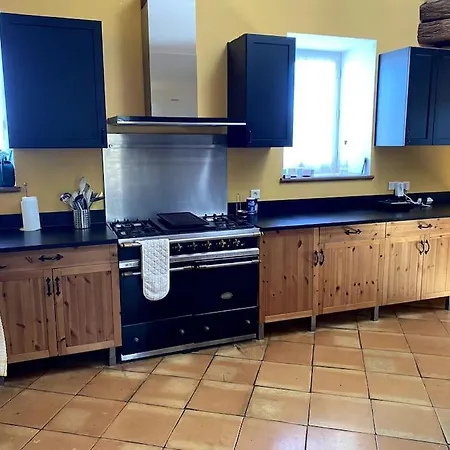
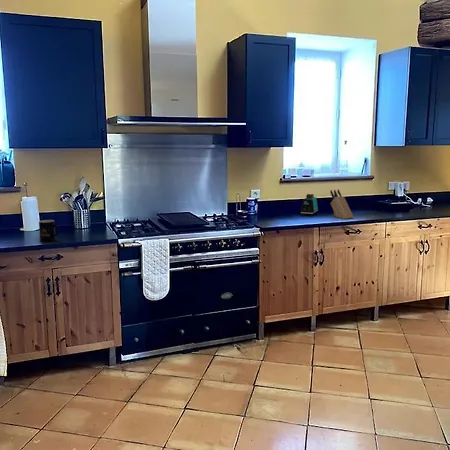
+ knife block [329,189,355,220]
+ toaster [300,193,319,217]
+ mug [38,219,60,243]
